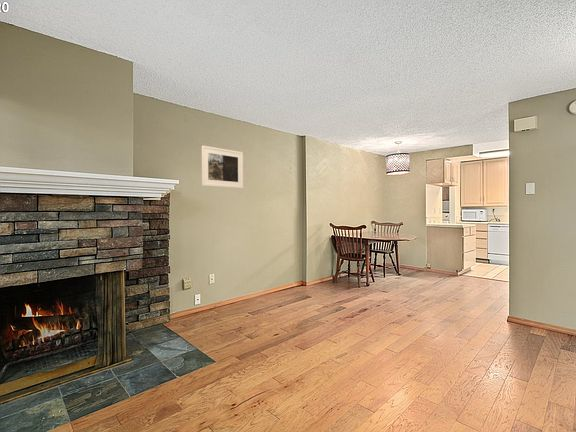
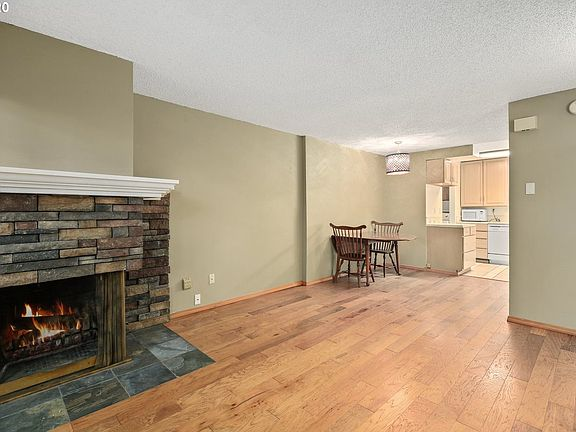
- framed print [201,145,244,189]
